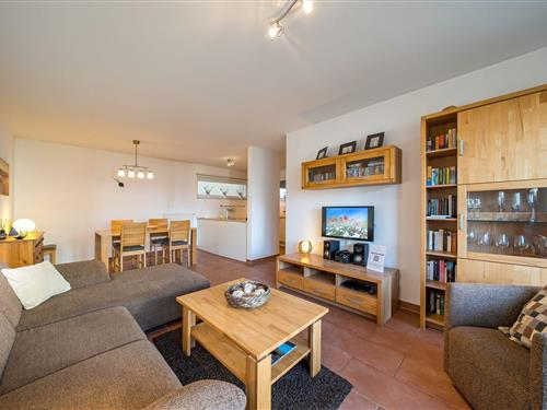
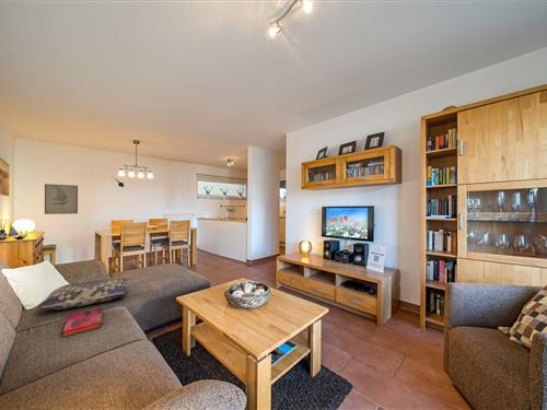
+ cushion [37,277,129,311]
+ hardback book [62,307,104,338]
+ wall art [44,183,79,215]
